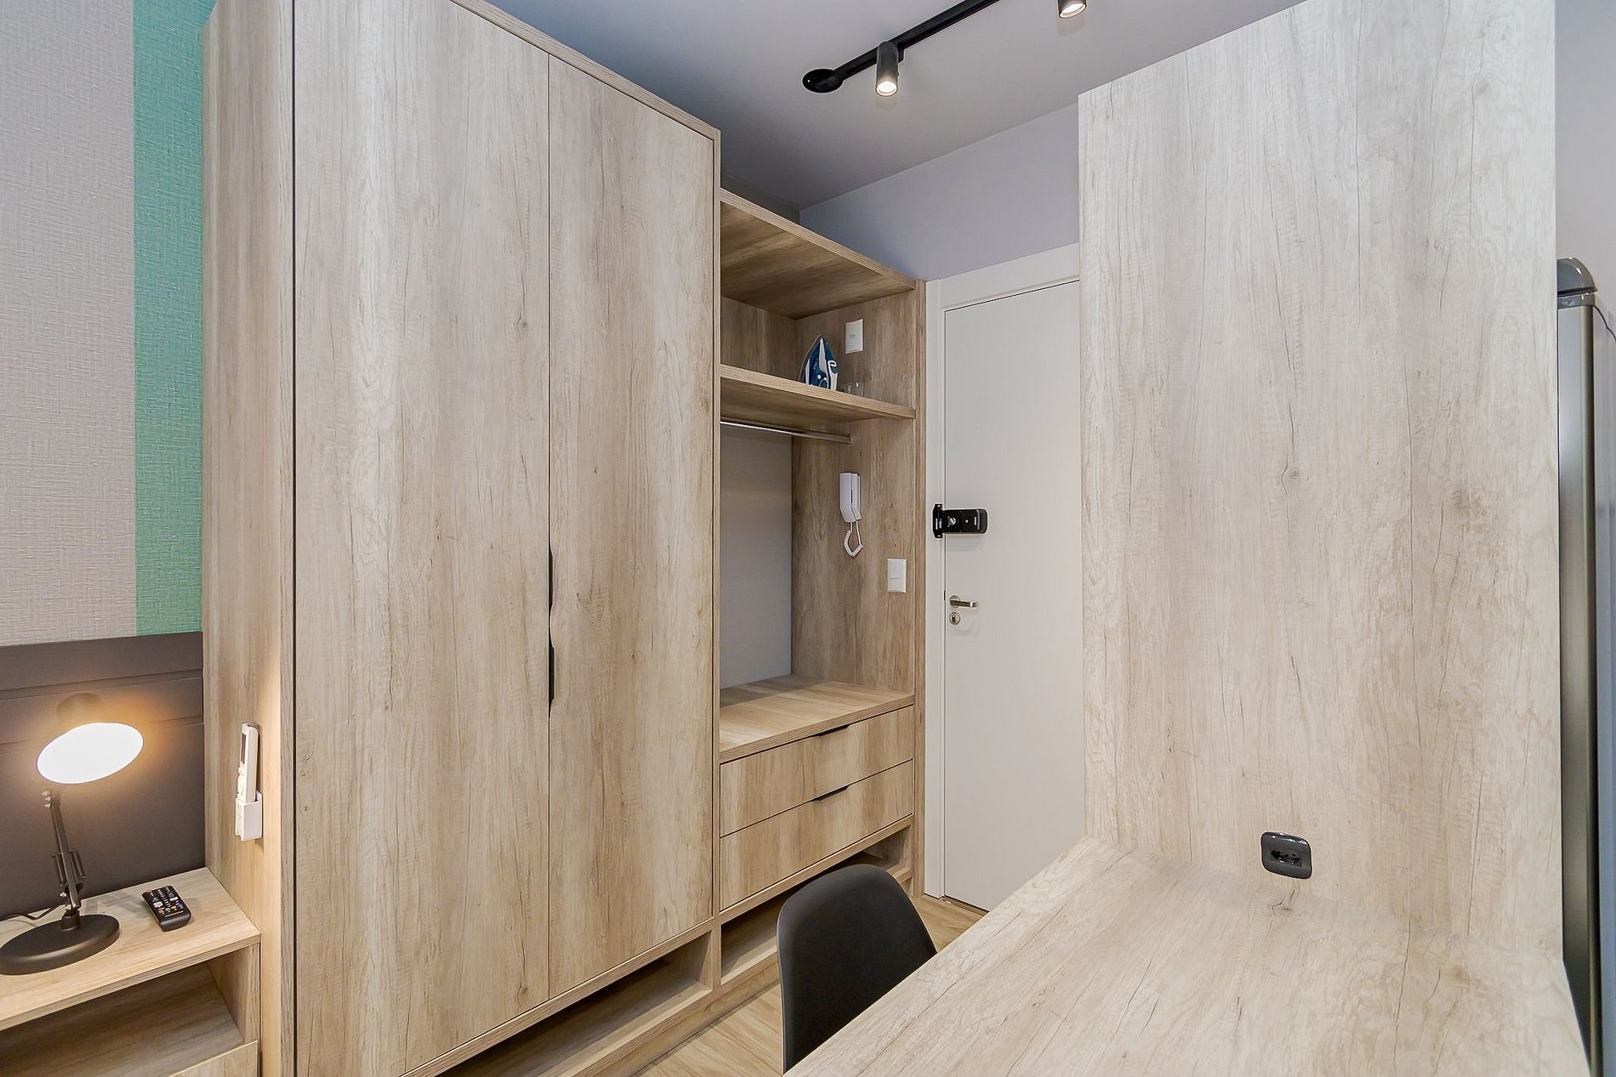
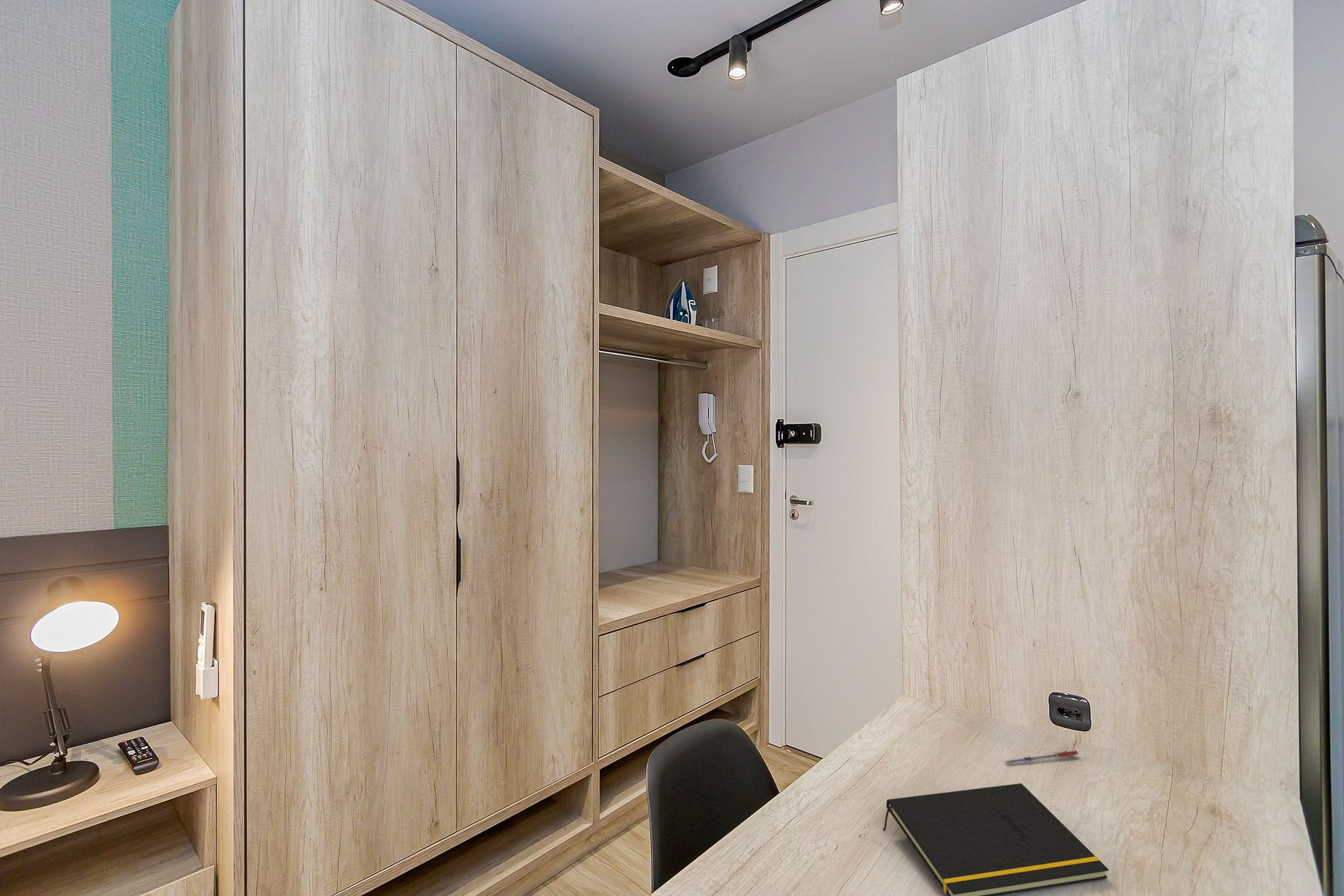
+ pen [1004,750,1079,764]
+ notepad [883,783,1109,896]
